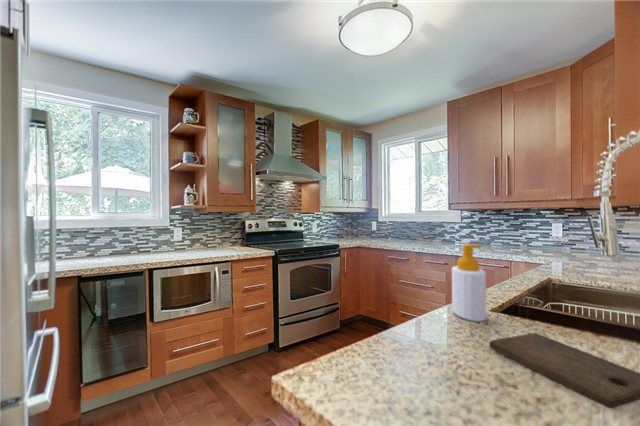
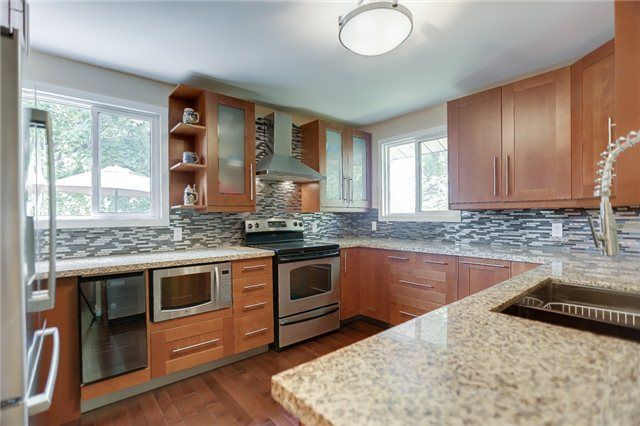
- cutting board [489,332,640,409]
- soap bottle [451,244,487,323]
